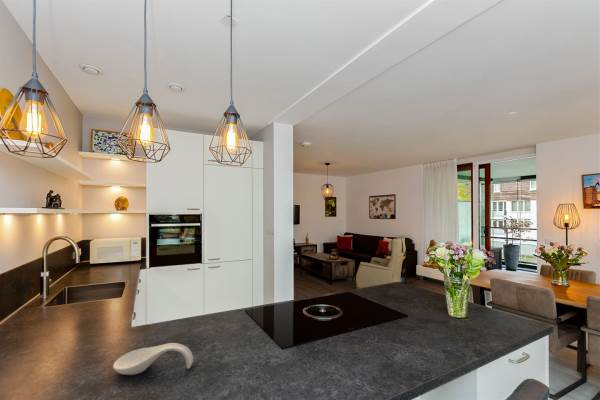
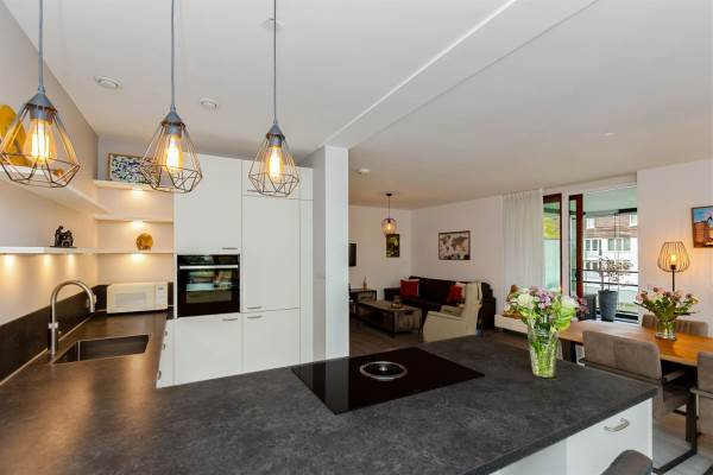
- spoon rest [112,342,194,376]
